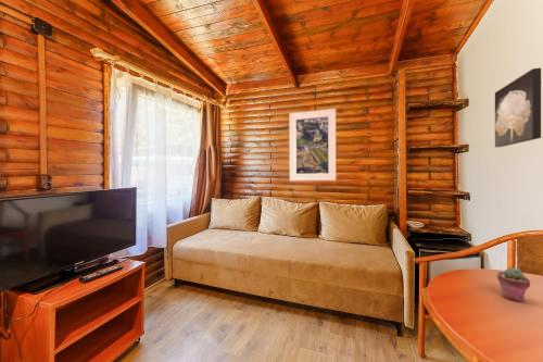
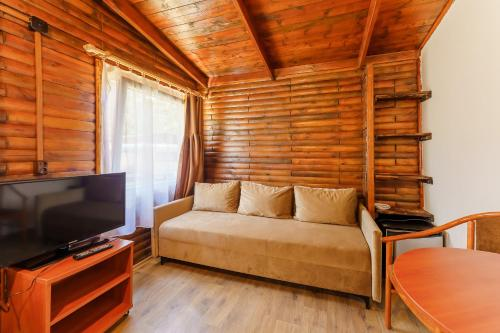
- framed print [288,108,337,182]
- potted succulent [496,266,531,303]
- wall art [494,66,542,148]
